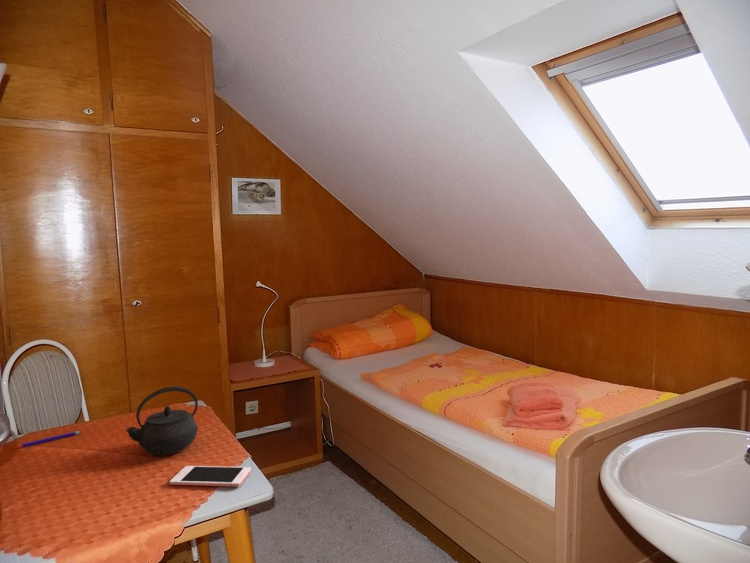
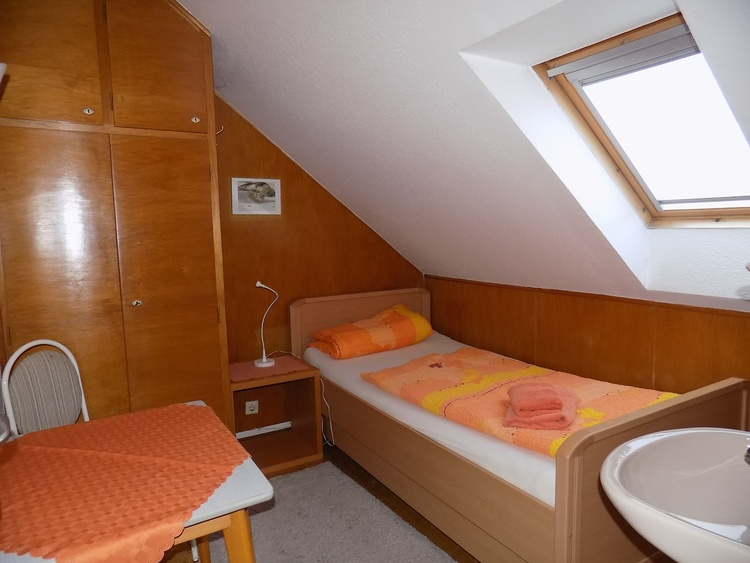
- cell phone [169,465,252,488]
- kettle [125,385,199,456]
- pen [21,430,82,448]
